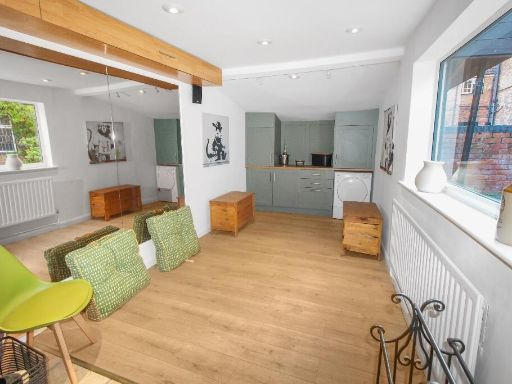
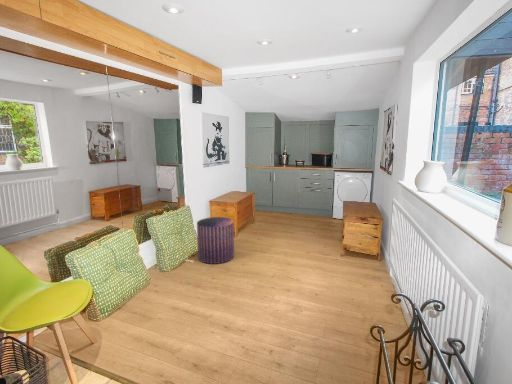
+ pouf [196,216,235,265]
